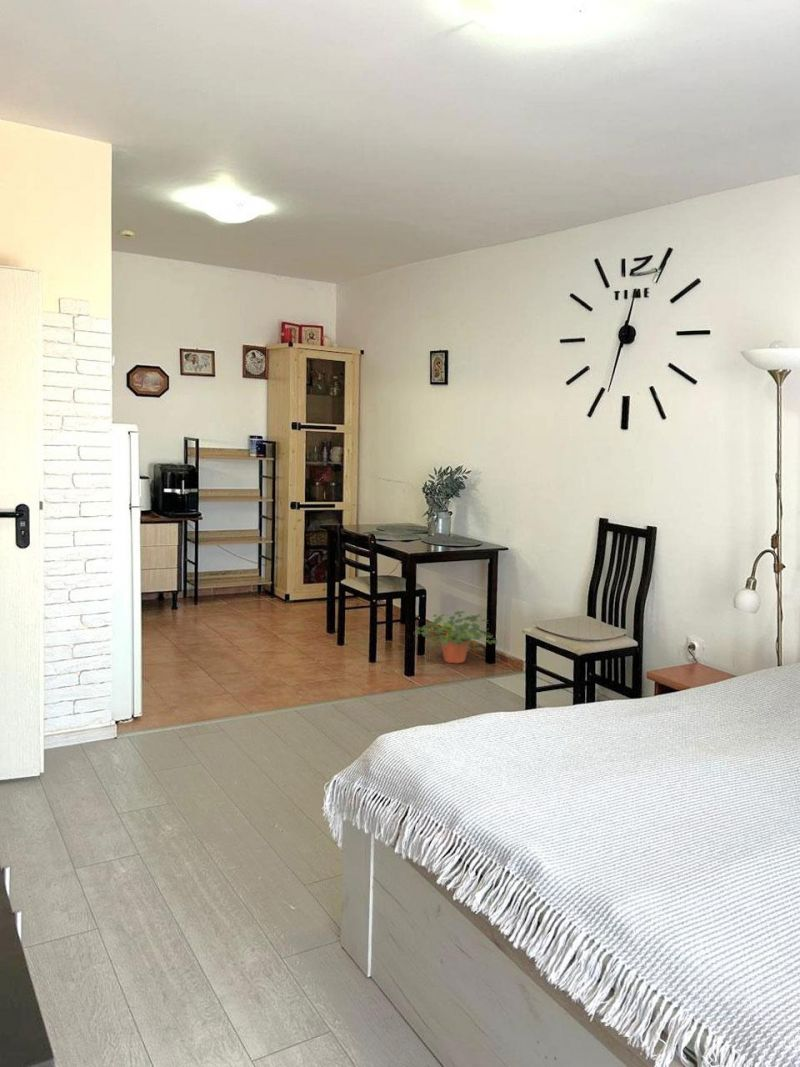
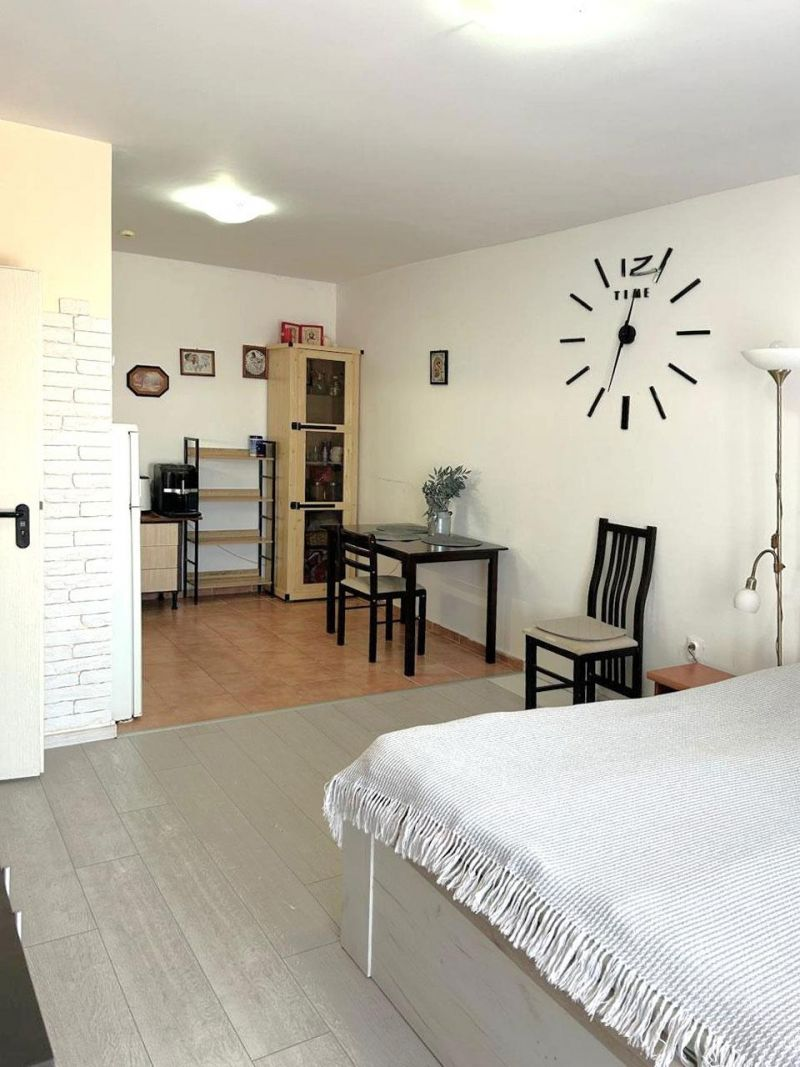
- potted plant [414,610,498,664]
